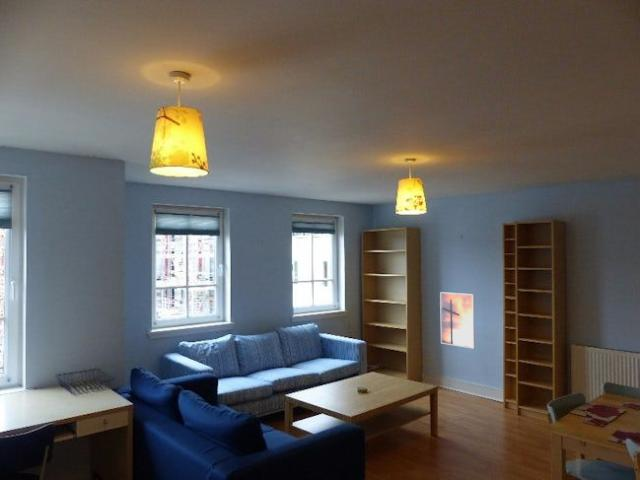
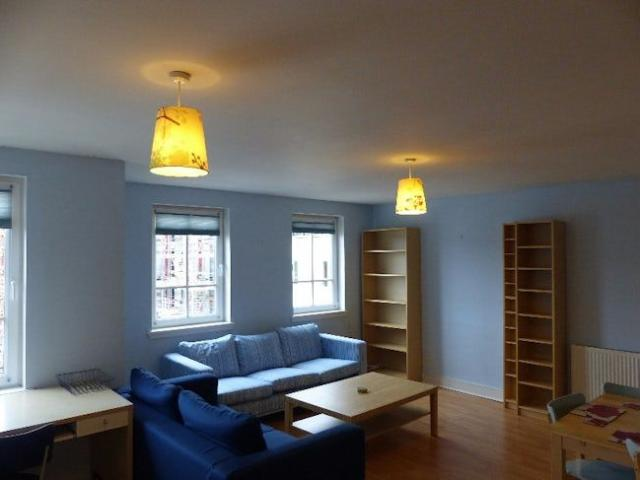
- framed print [439,291,476,349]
